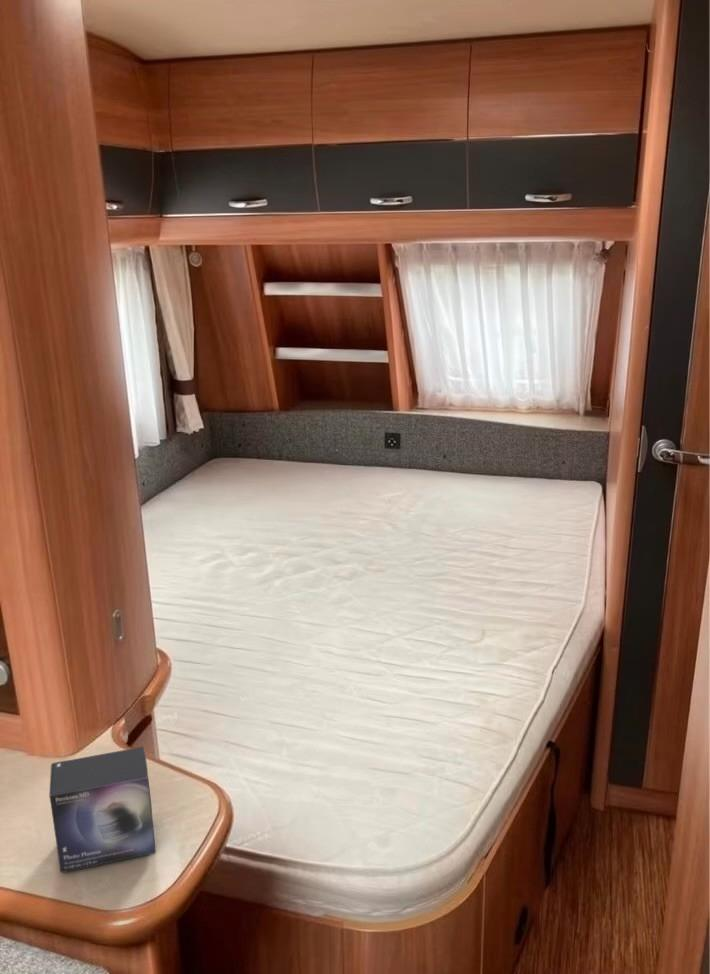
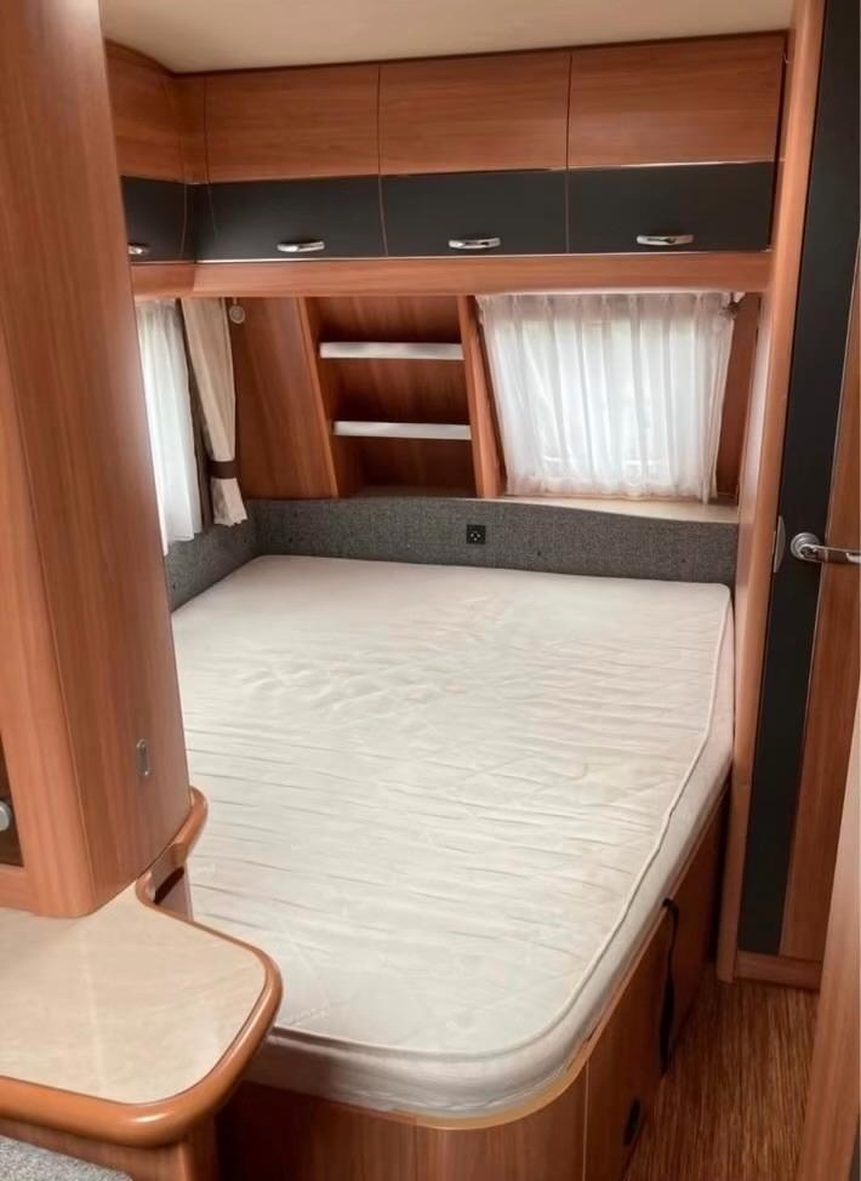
- small box [48,746,157,874]
